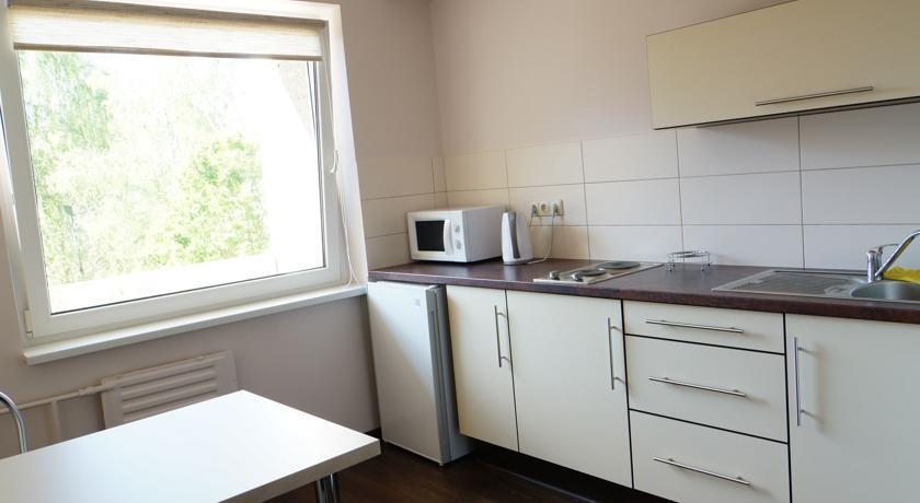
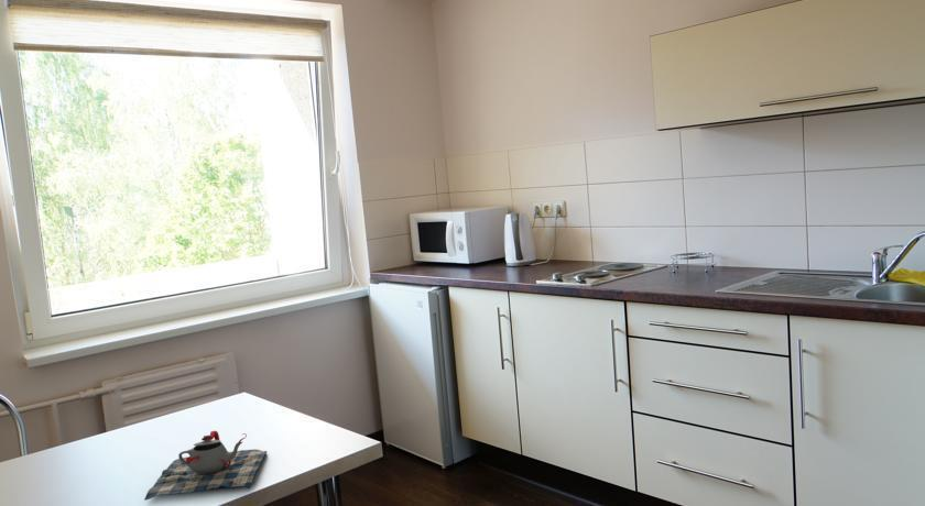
+ teapot [143,430,268,502]
